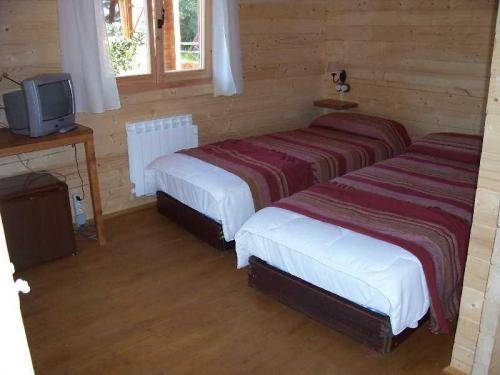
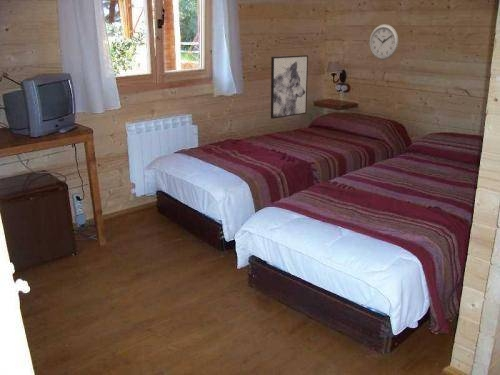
+ wall clock [368,23,399,61]
+ wall art [270,54,309,120]
